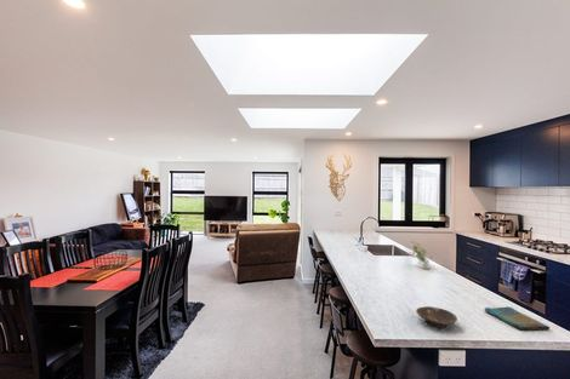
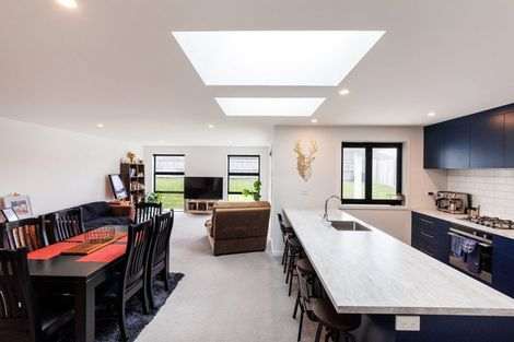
- plant [407,241,434,270]
- bowl [415,305,458,329]
- dish towel [484,305,551,331]
